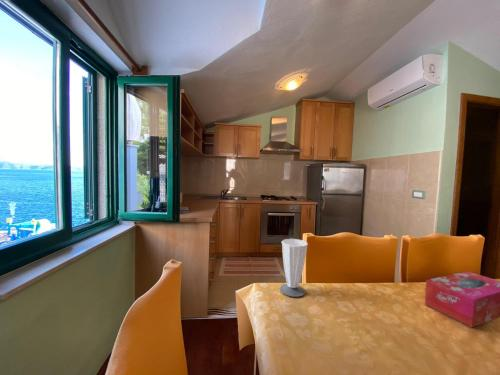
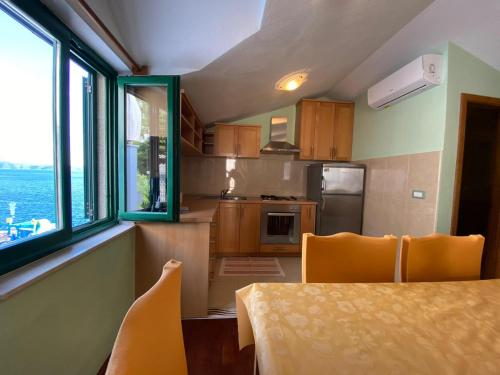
- cup [279,238,309,298]
- tissue box [424,270,500,328]
